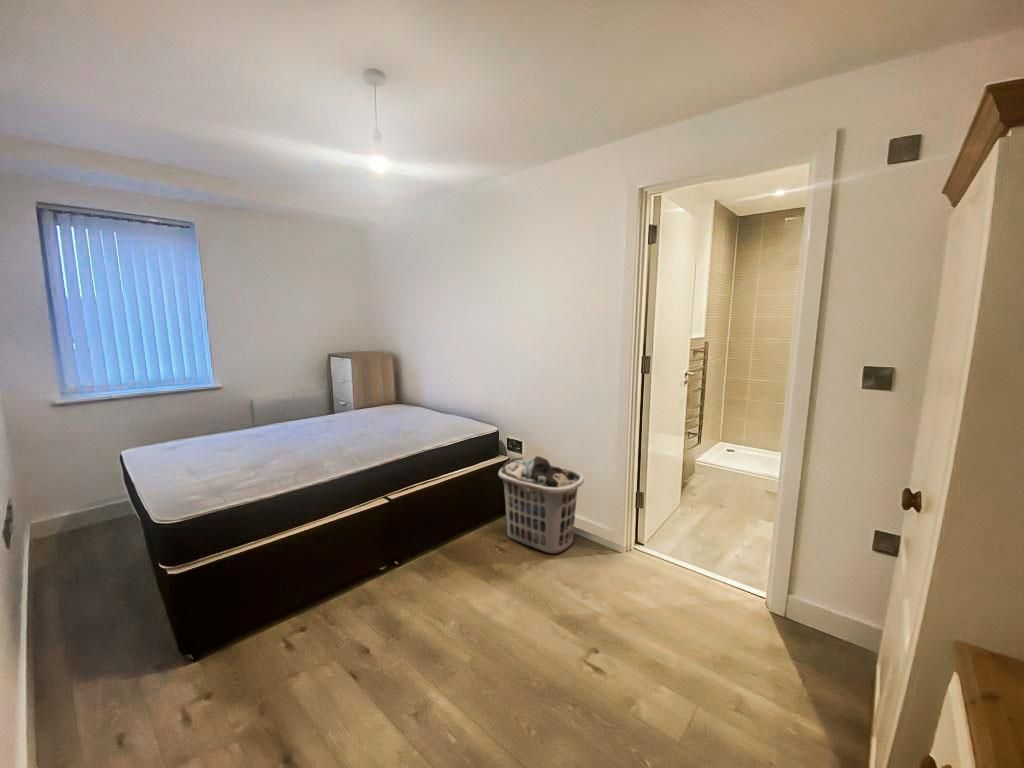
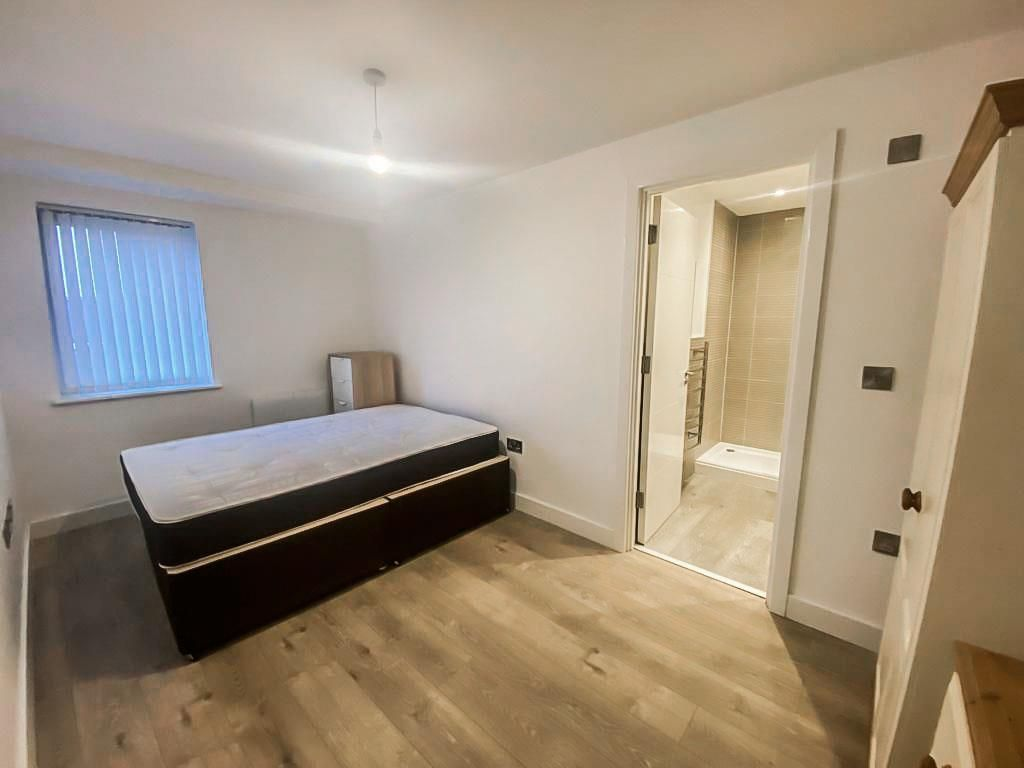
- clothes hamper [497,455,585,555]
